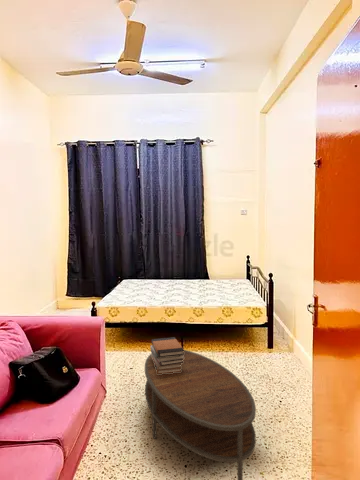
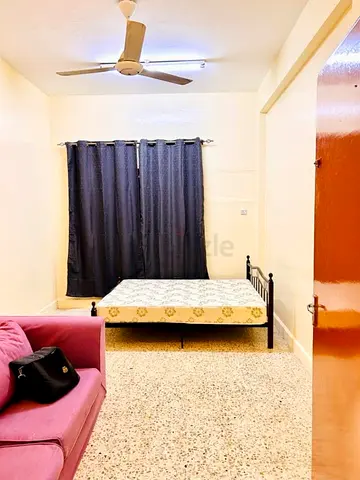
- book stack [150,336,185,374]
- coffee table [144,349,257,480]
